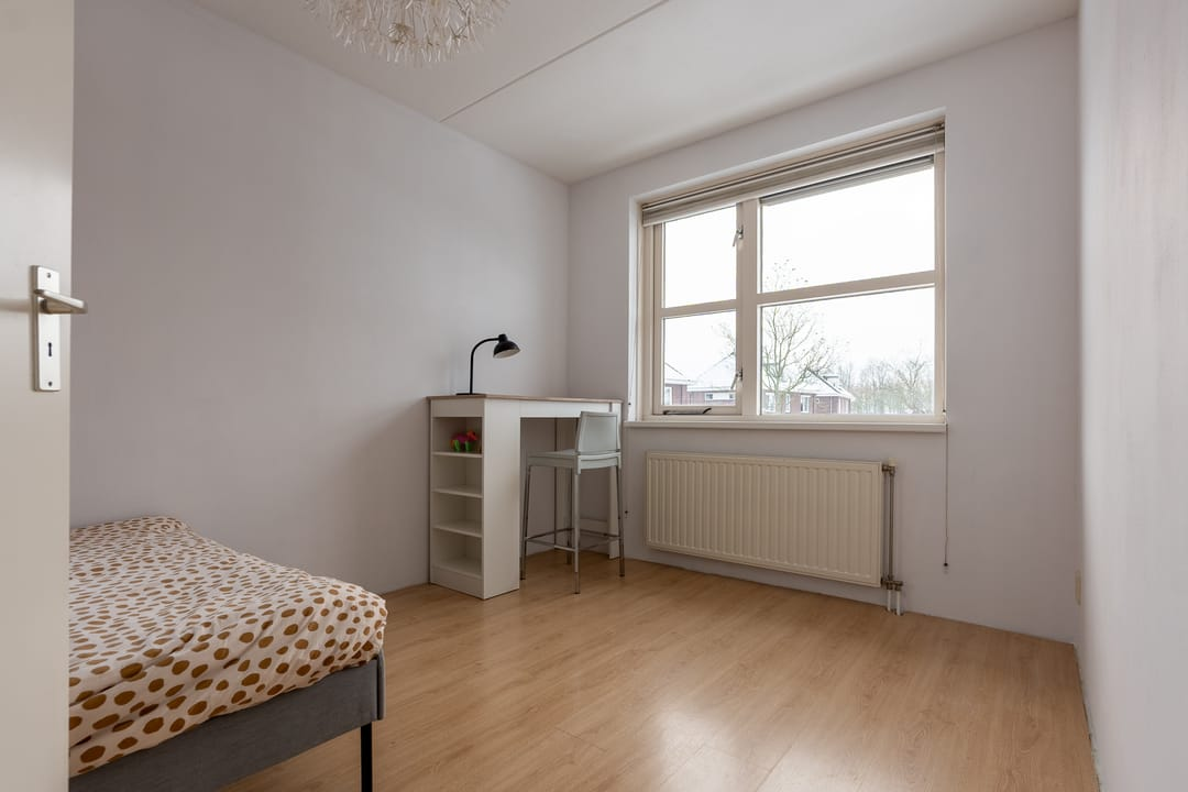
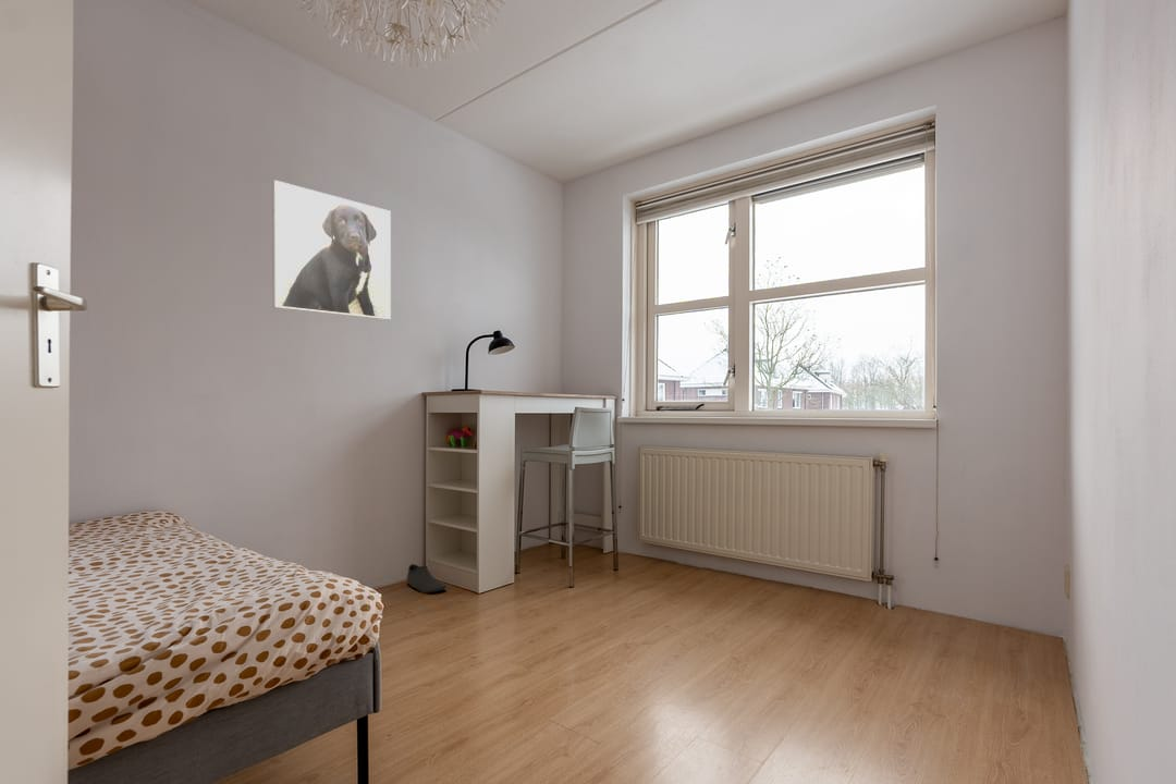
+ shoe [406,563,448,595]
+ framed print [272,180,392,320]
